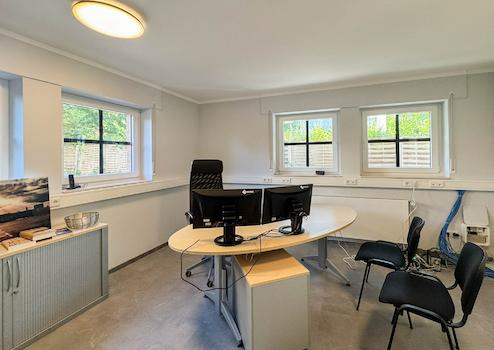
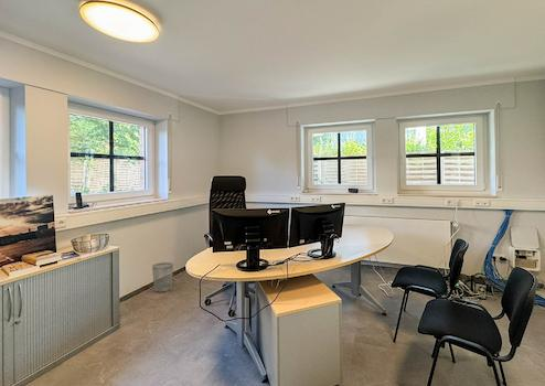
+ wastebasket [151,261,174,293]
